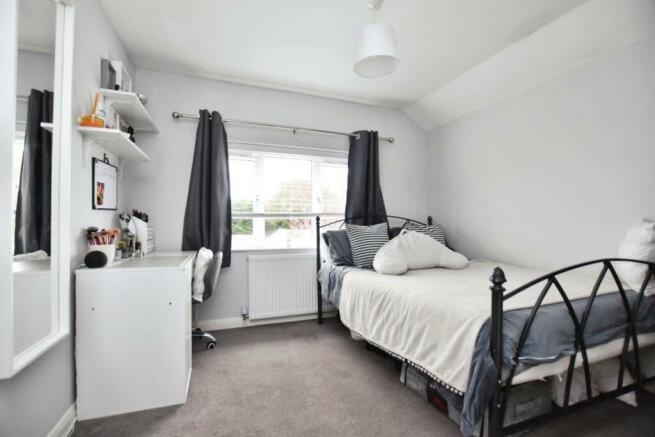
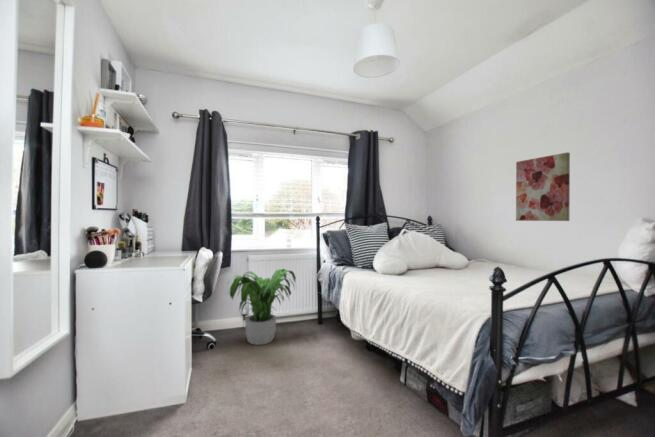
+ potted plant [225,268,298,346]
+ wall art [515,151,571,222]
